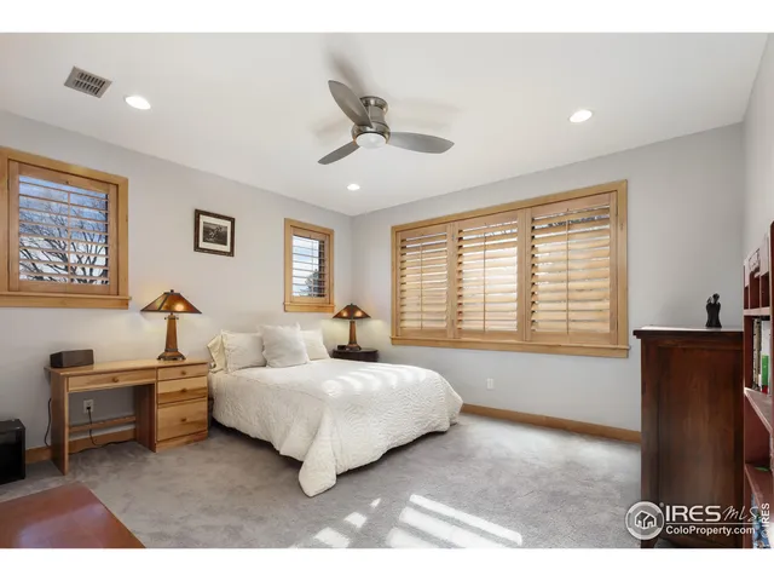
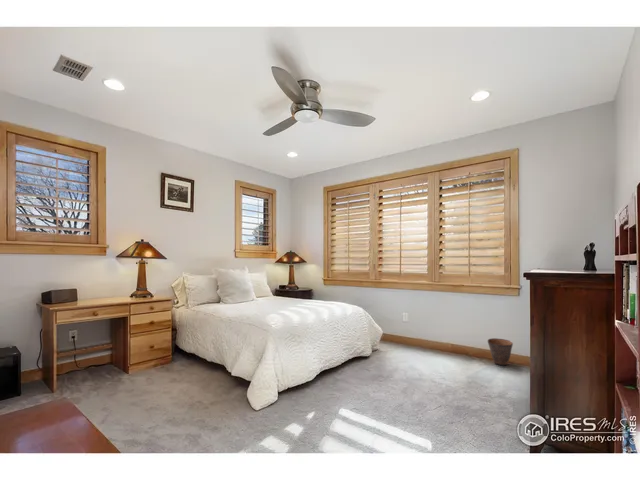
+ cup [487,337,514,366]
